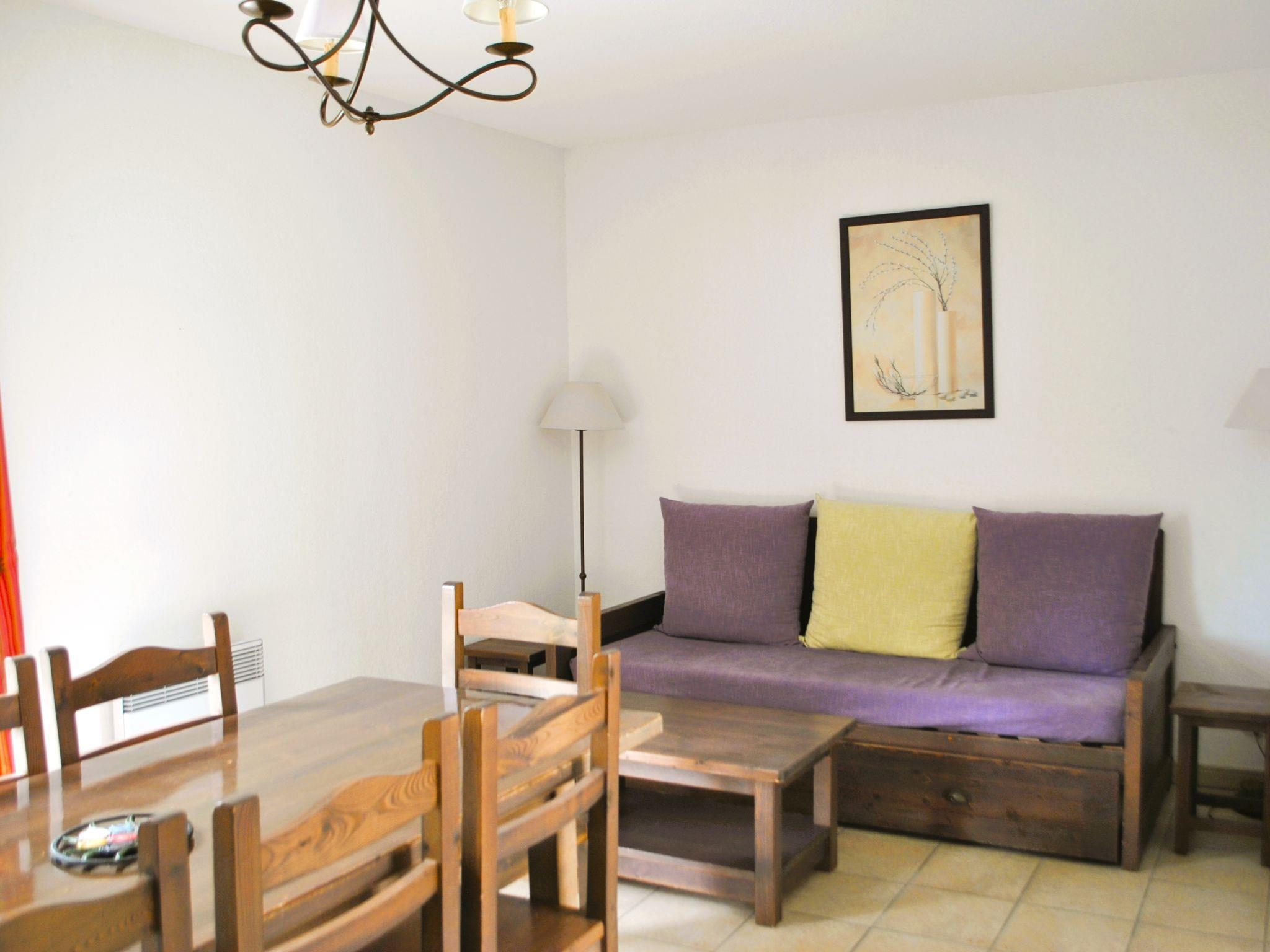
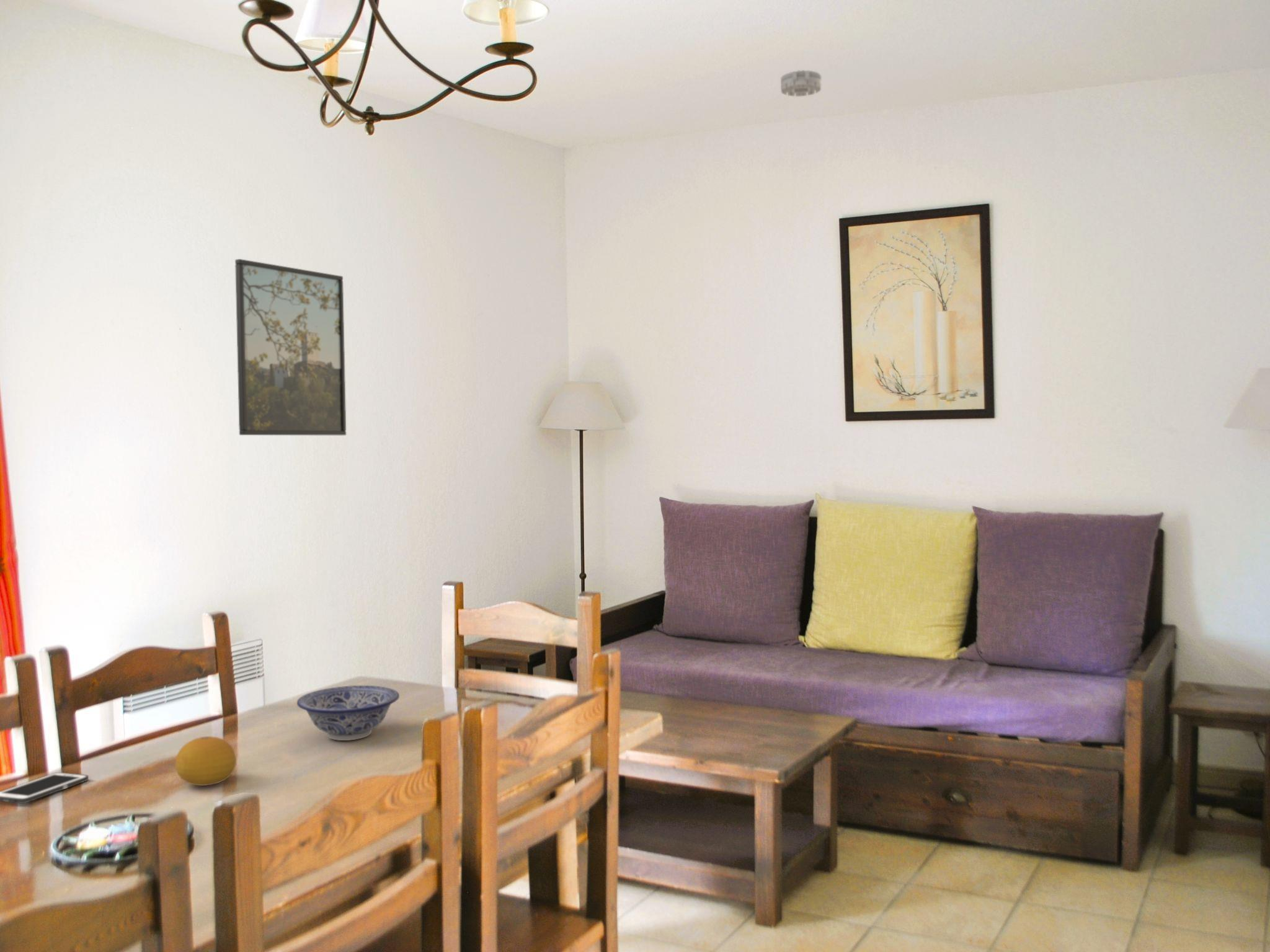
+ bowl [296,685,400,741]
+ cell phone [0,772,89,804]
+ fruit [175,736,237,787]
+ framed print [234,258,347,436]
+ smoke detector [780,69,822,97]
